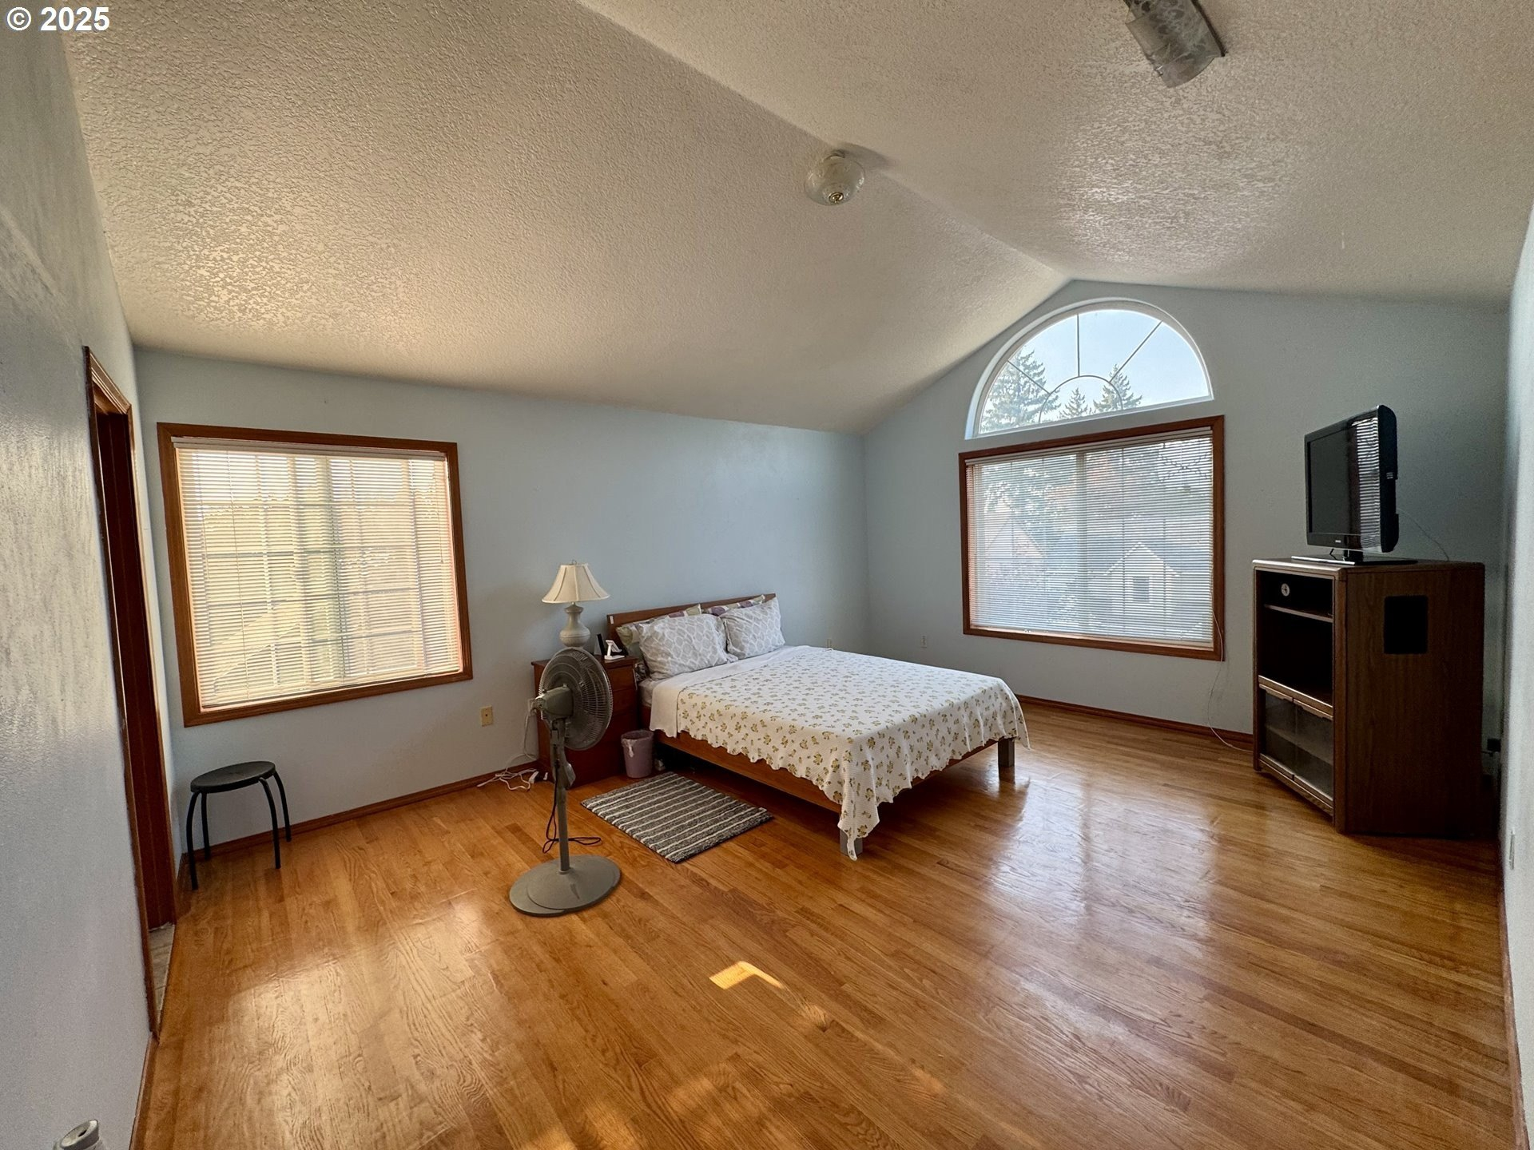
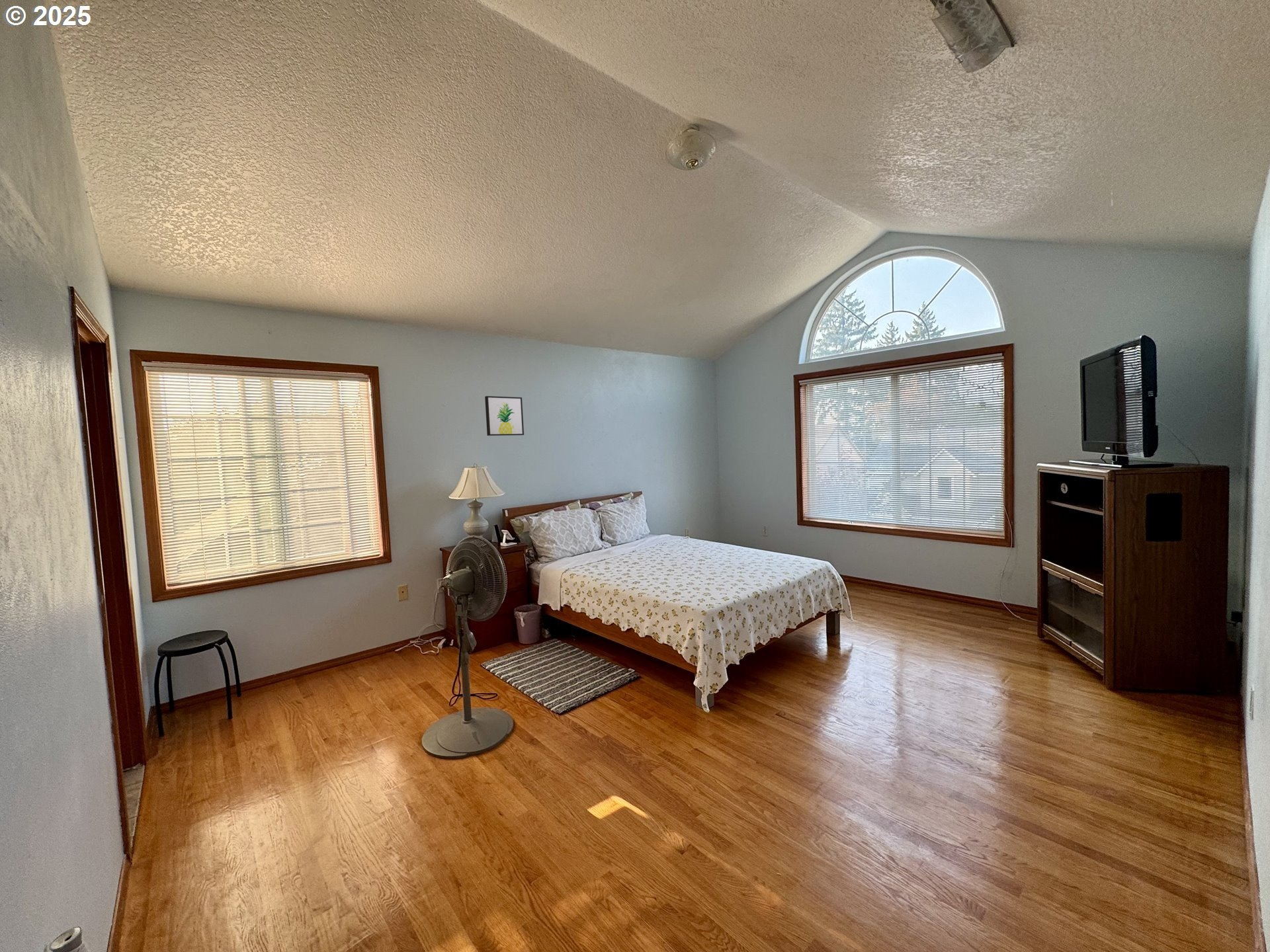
+ wall art [484,395,525,436]
